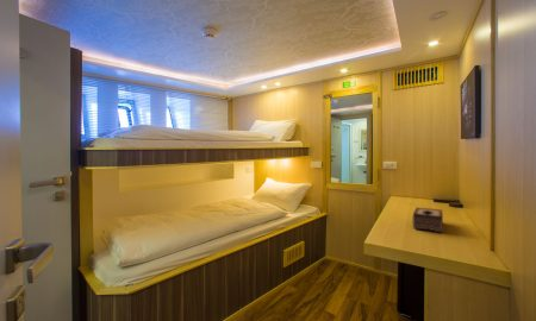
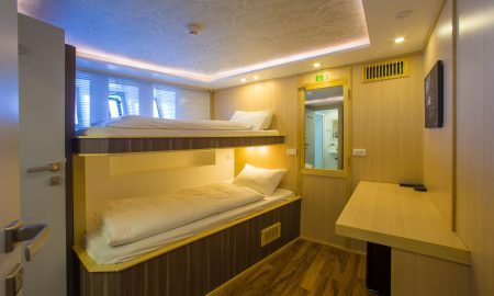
- tissue box [412,207,444,233]
